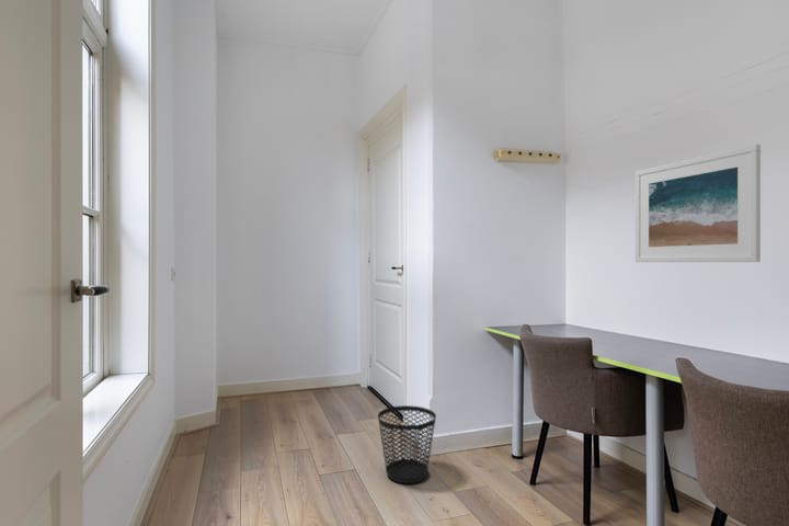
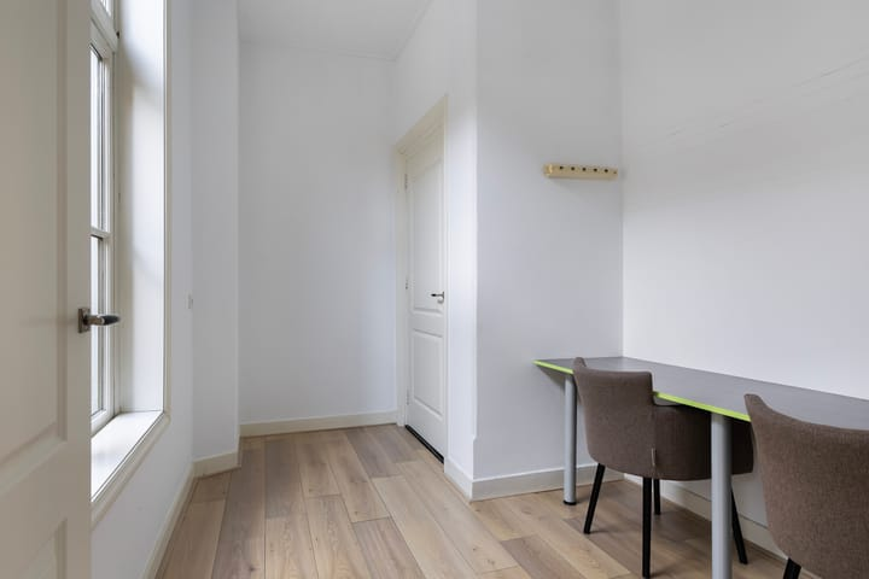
- wastebasket [377,404,437,484]
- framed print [634,144,762,263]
